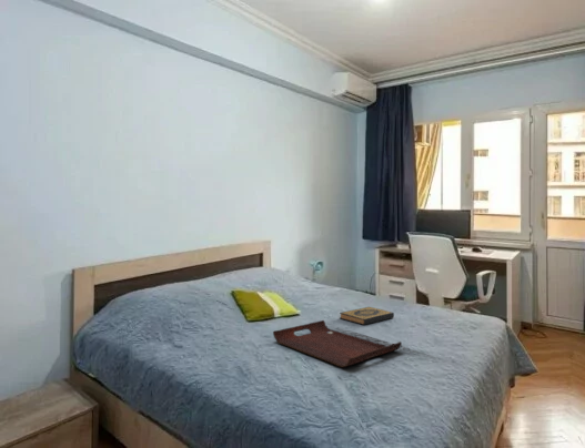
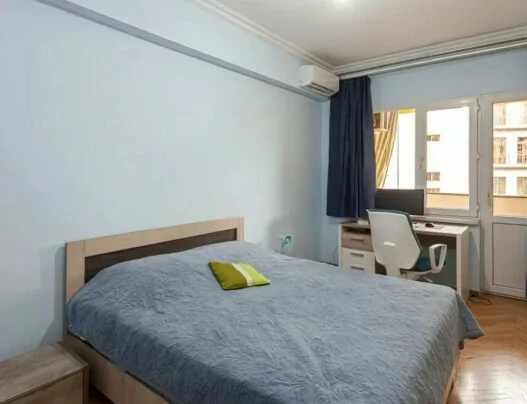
- serving tray [272,319,403,368]
- hardback book [339,306,395,326]
